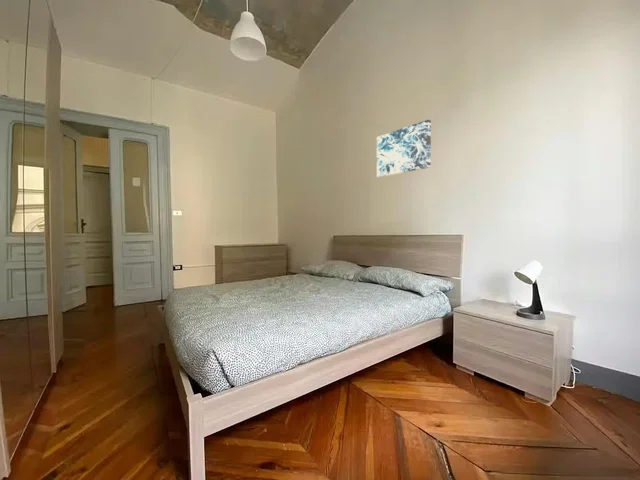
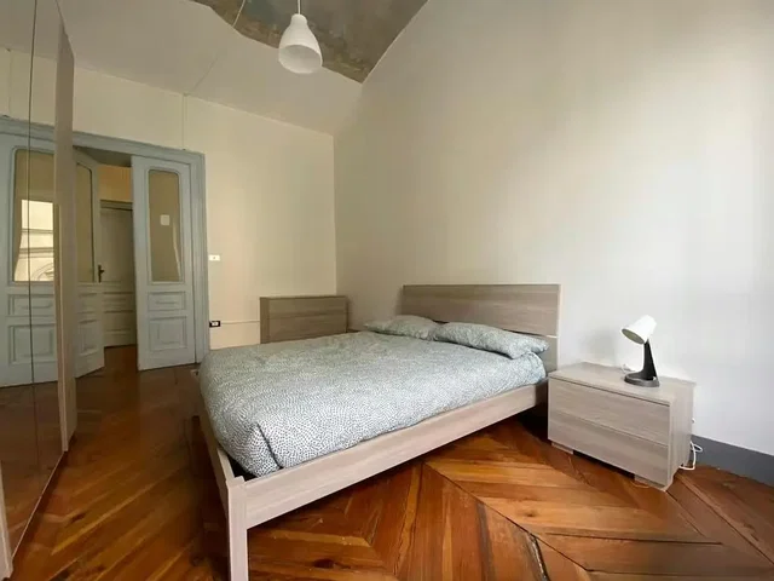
- wall art [376,119,432,178]
